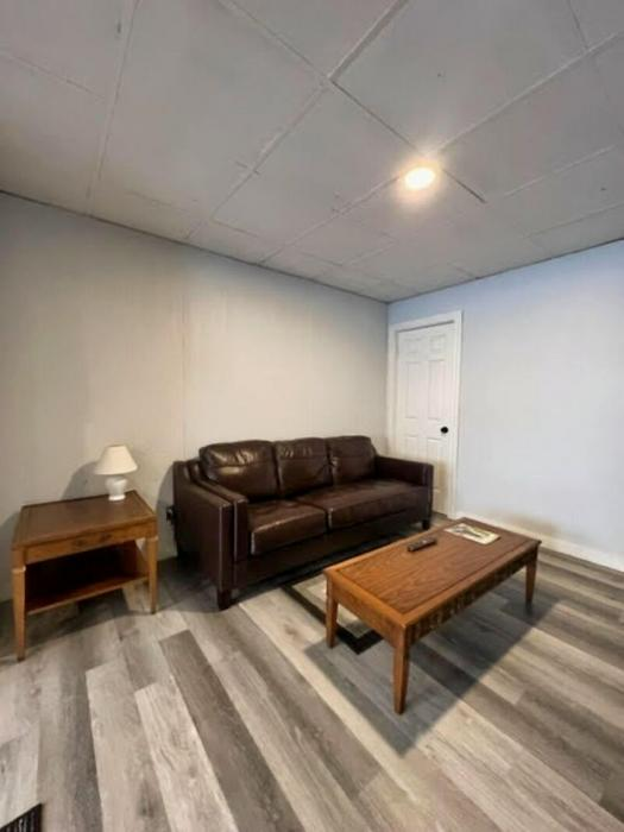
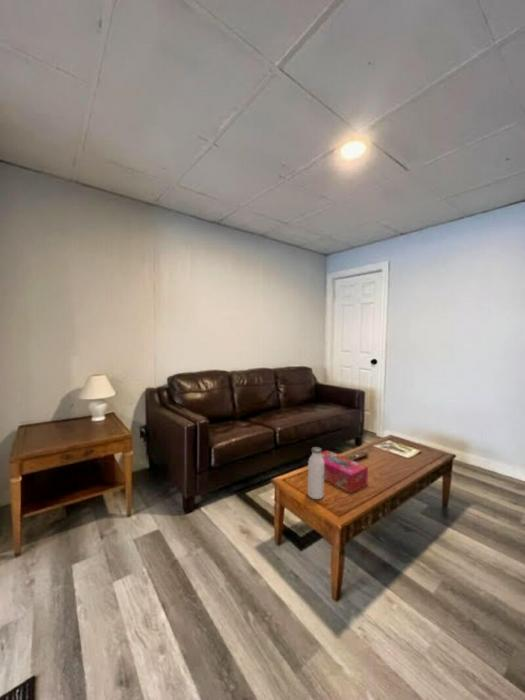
+ water bottle [307,446,325,500]
+ tissue box [309,449,369,494]
